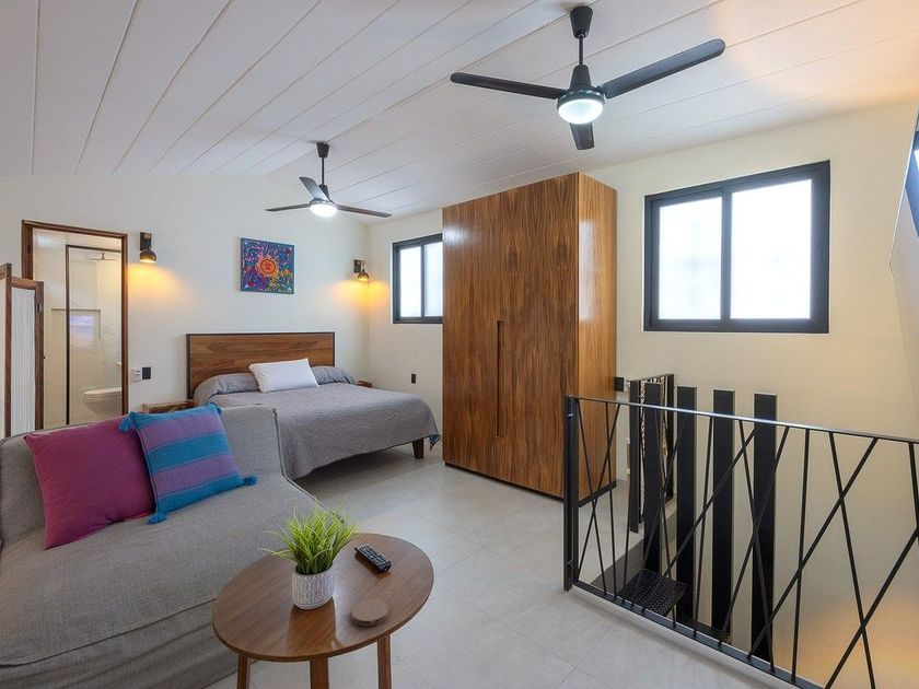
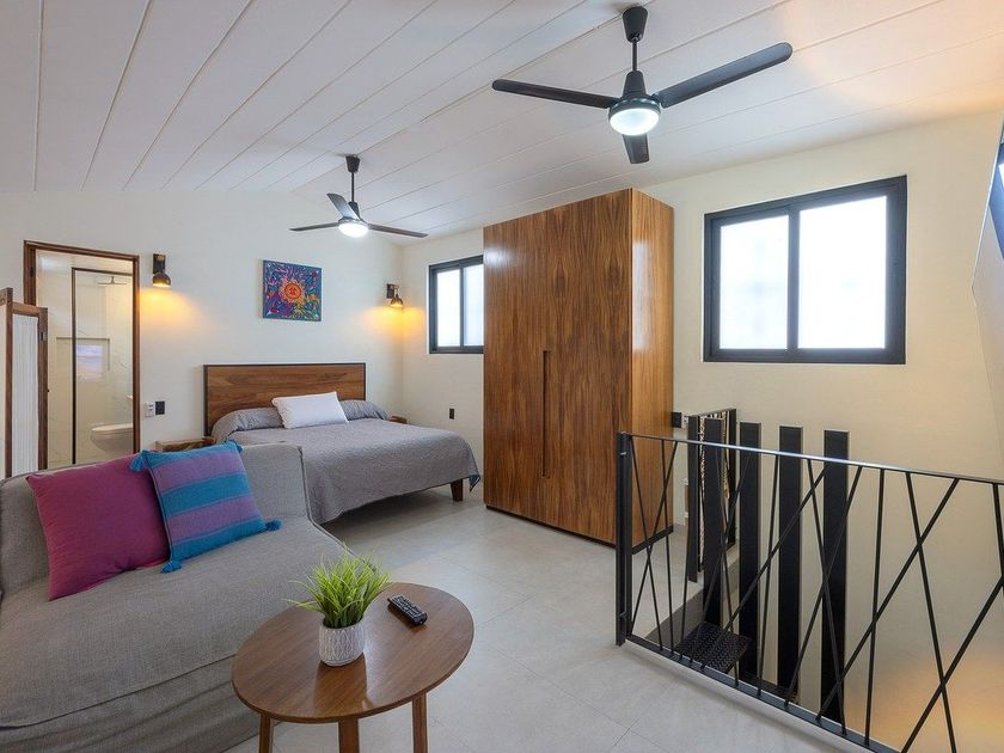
- coaster [351,598,389,627]
